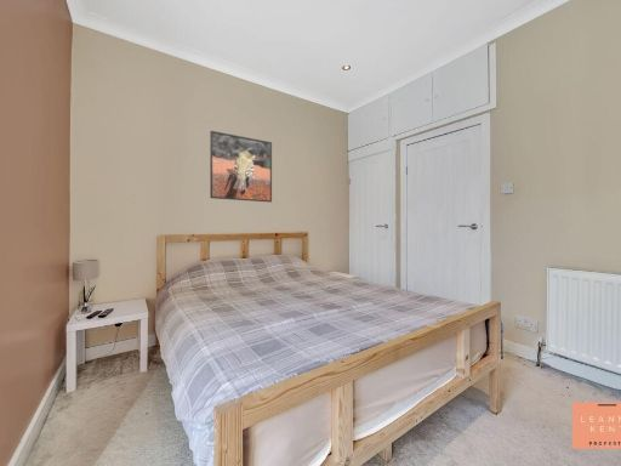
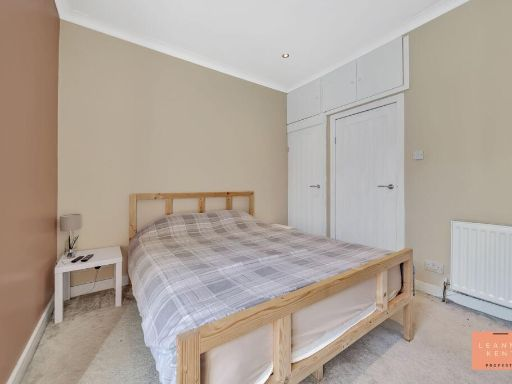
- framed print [209,130,273,203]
